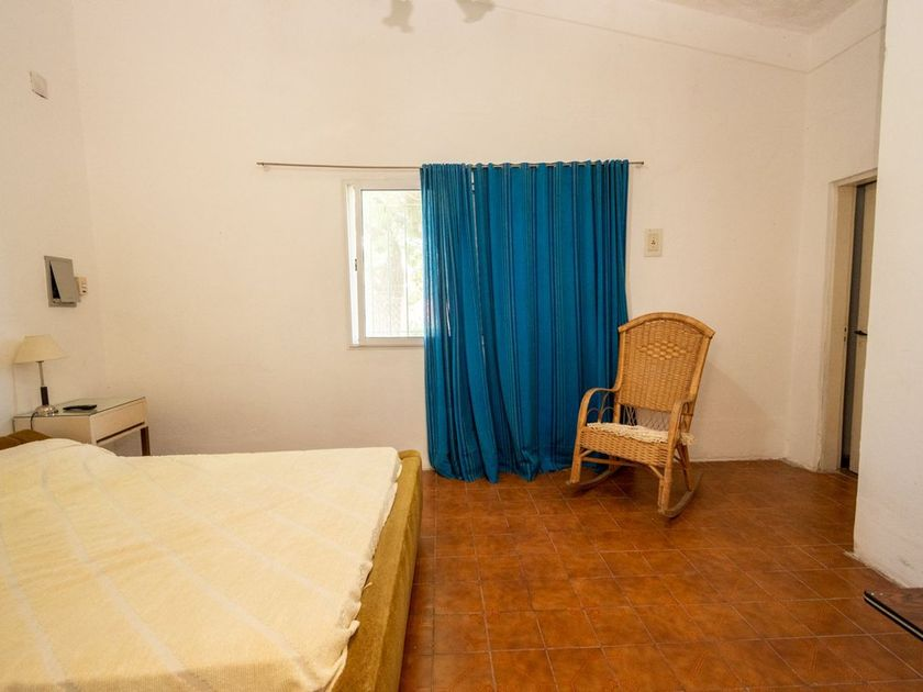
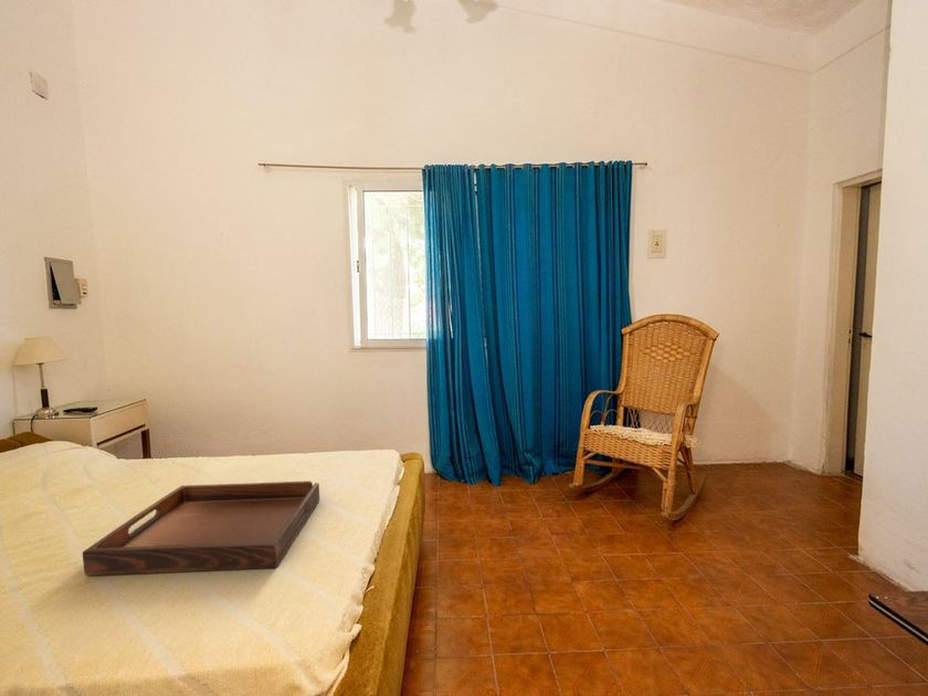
+ serving tray [82,479,320,577]
